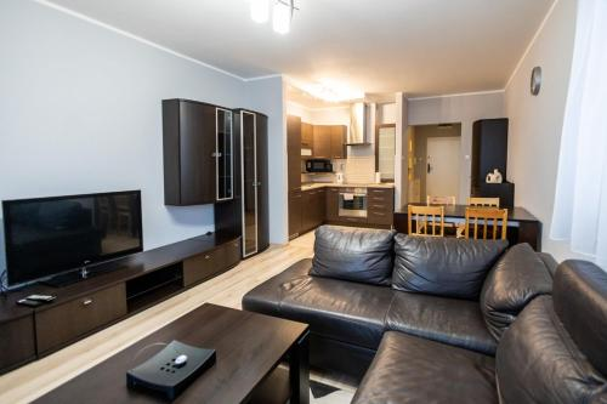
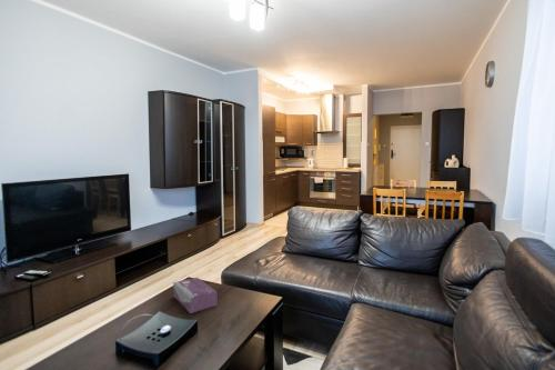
+ tissue box [172,277,219,314]
